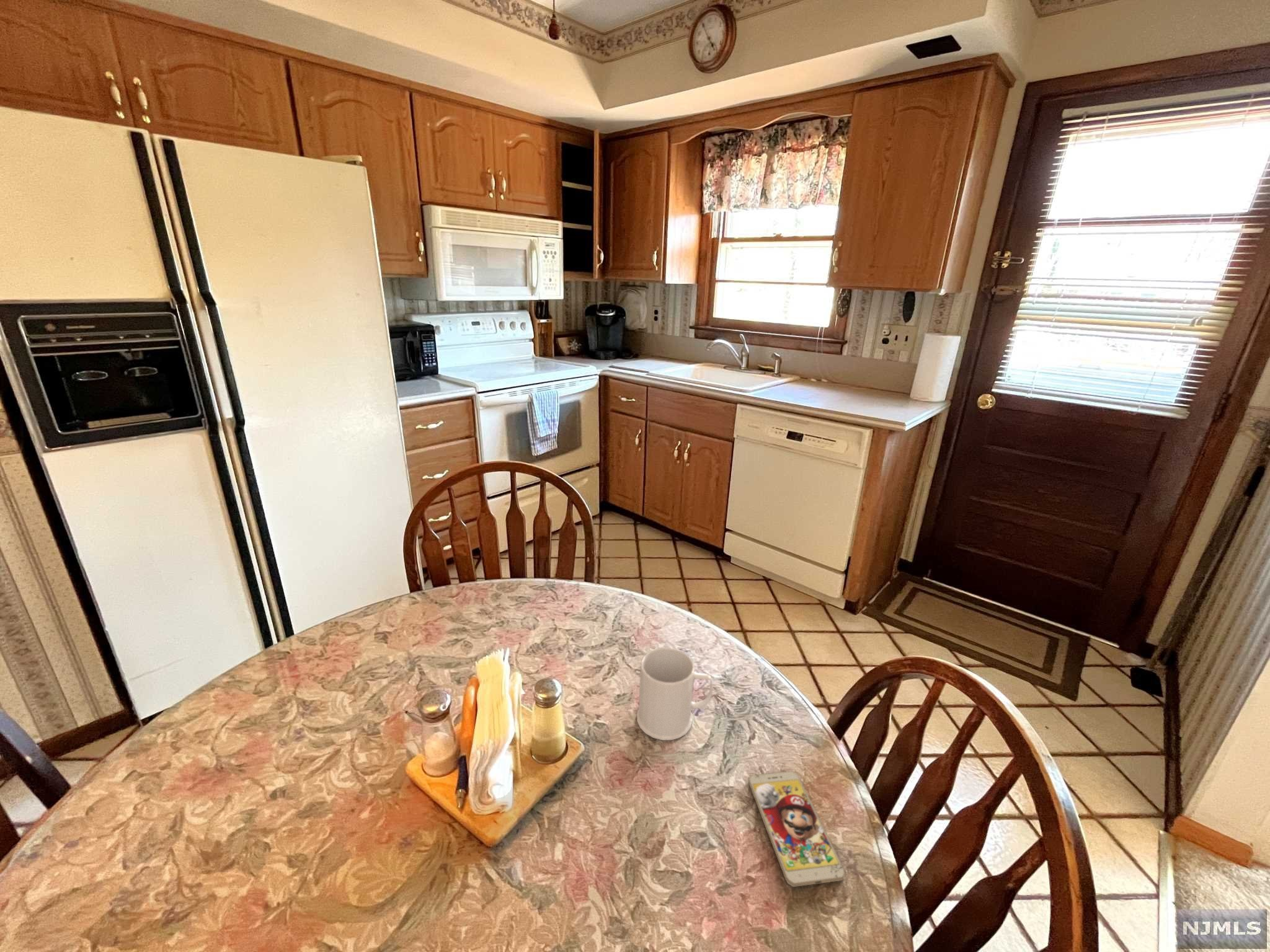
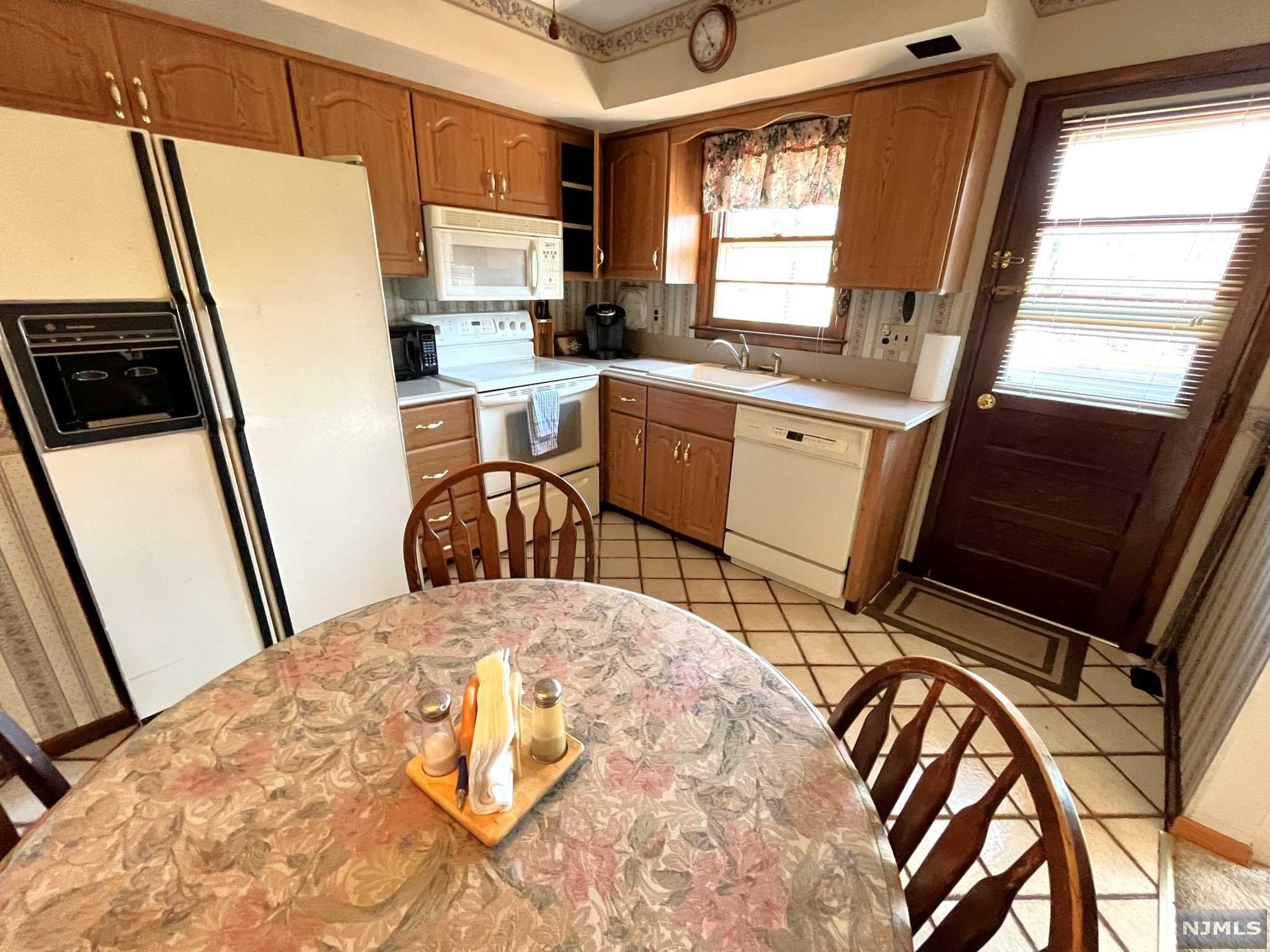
- smartphone [748,770,846,888]
- mug [636,648,713,741]
